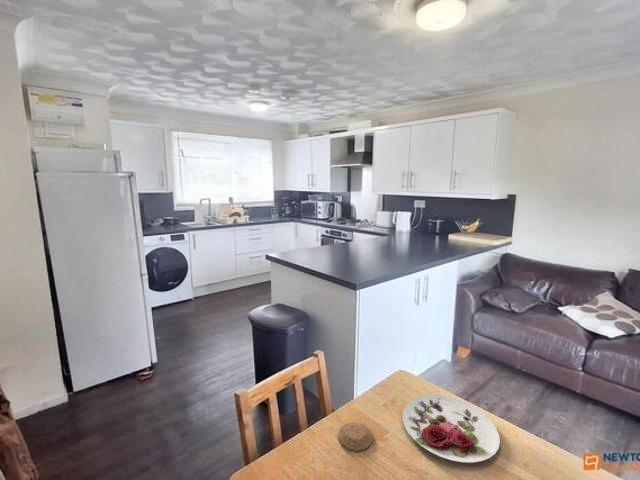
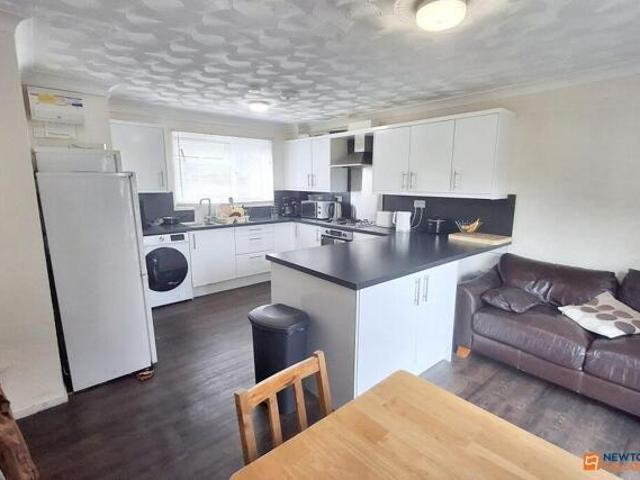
- coaster [337,421,374,451]
- plate [402,394,501,464]
